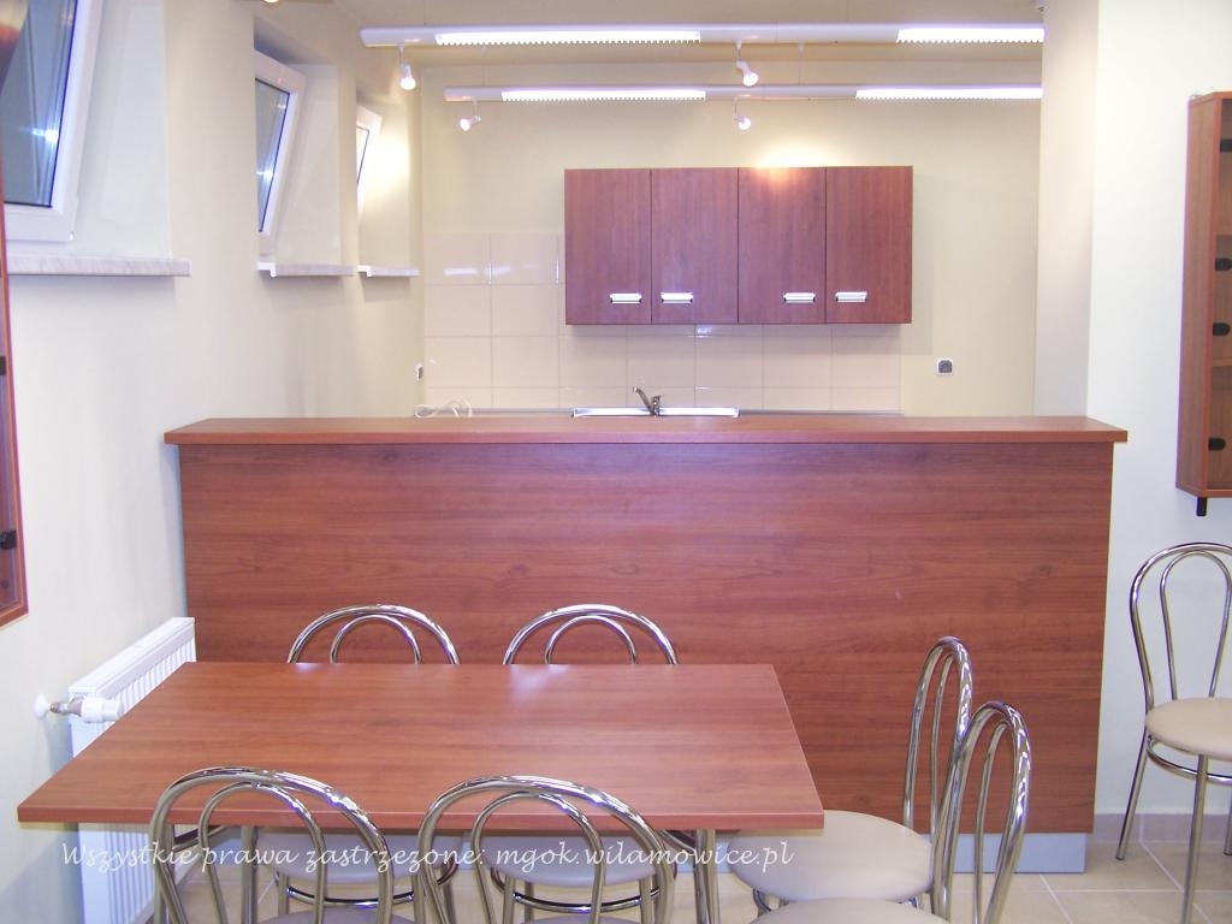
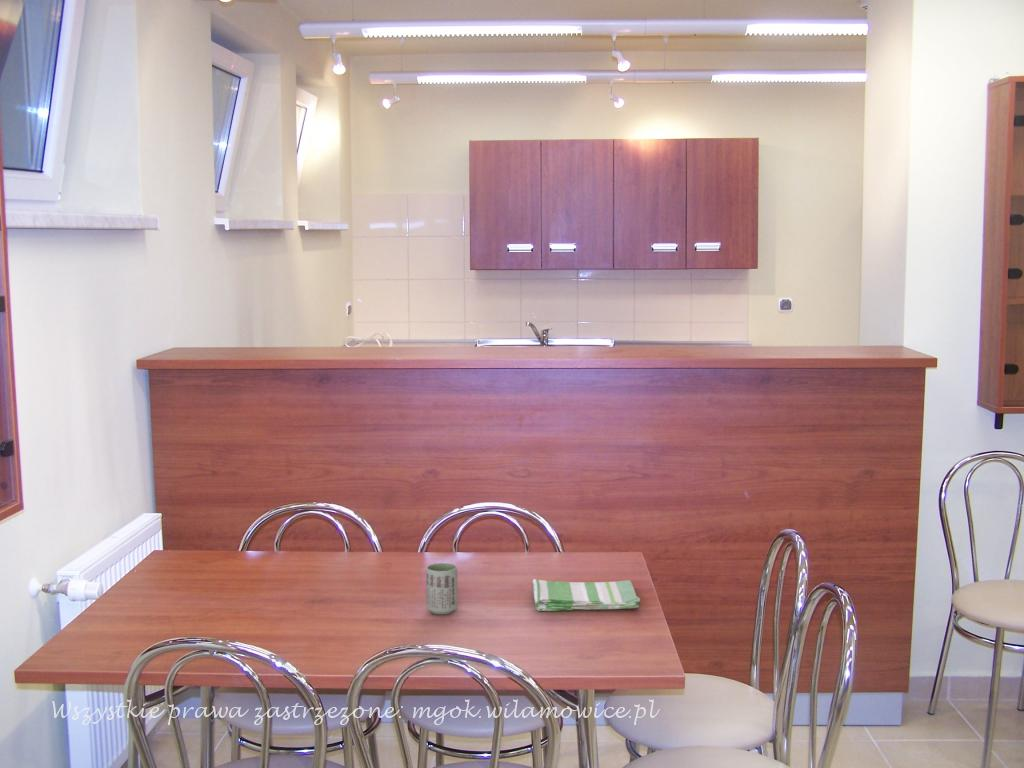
+ cup [425,562,459,615]
+ dish towel [531,578,641,612]
